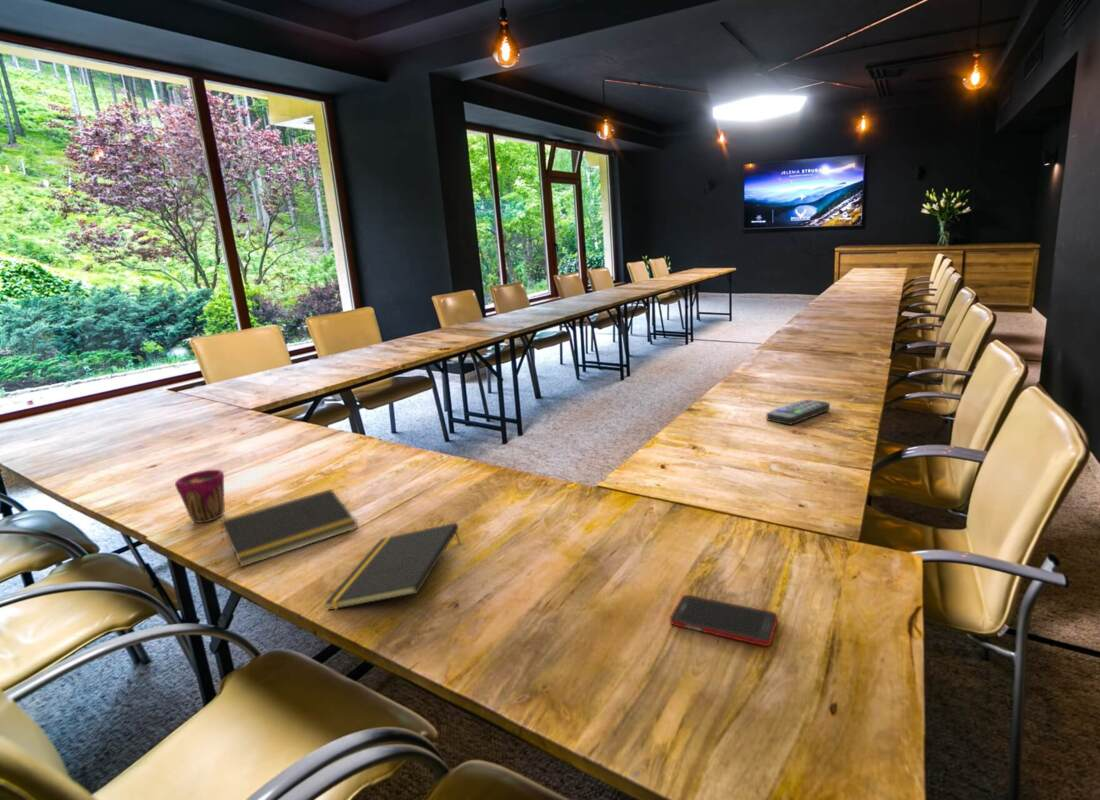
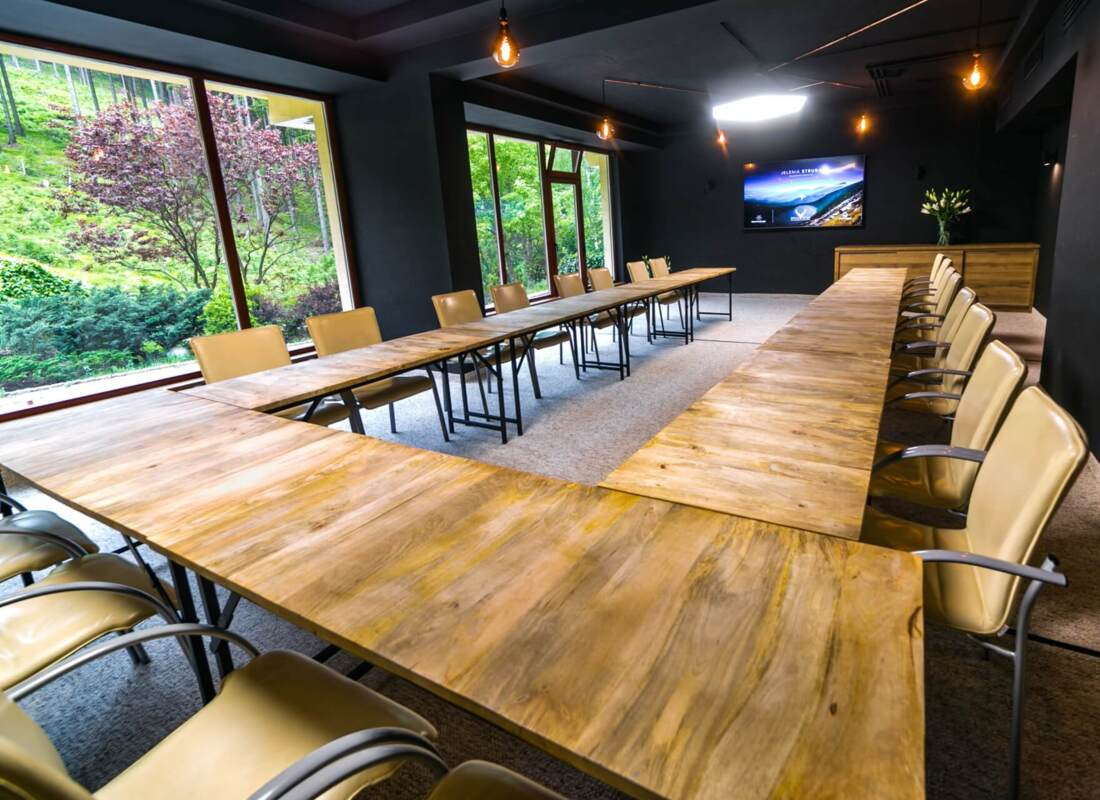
- cell phone [669,594,779,647]
- notepad [220,488,359,568]
- notepad [324,522,461,611]
- remote control [766,398,831,426]
- cup [174,469,226,524]
